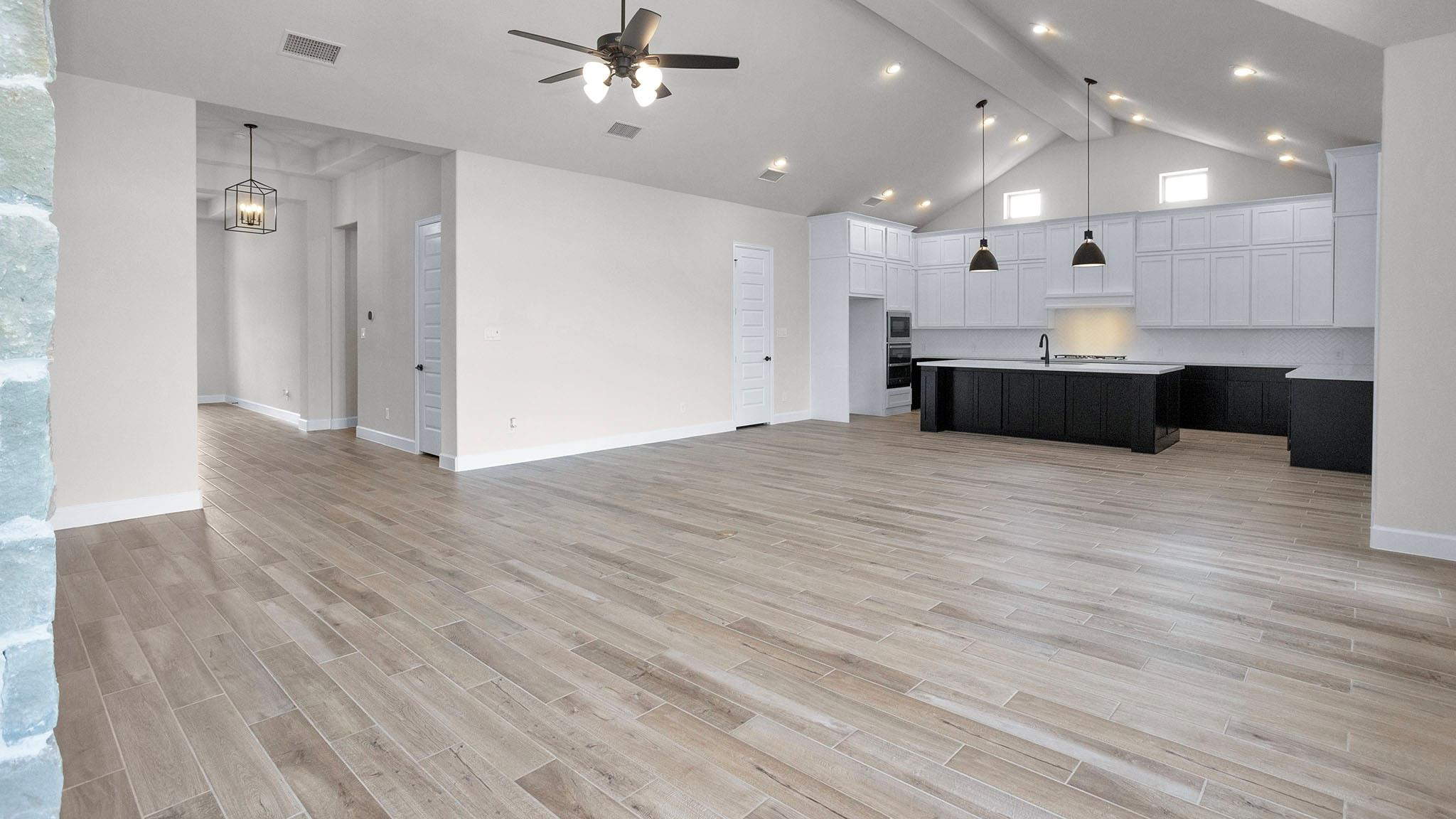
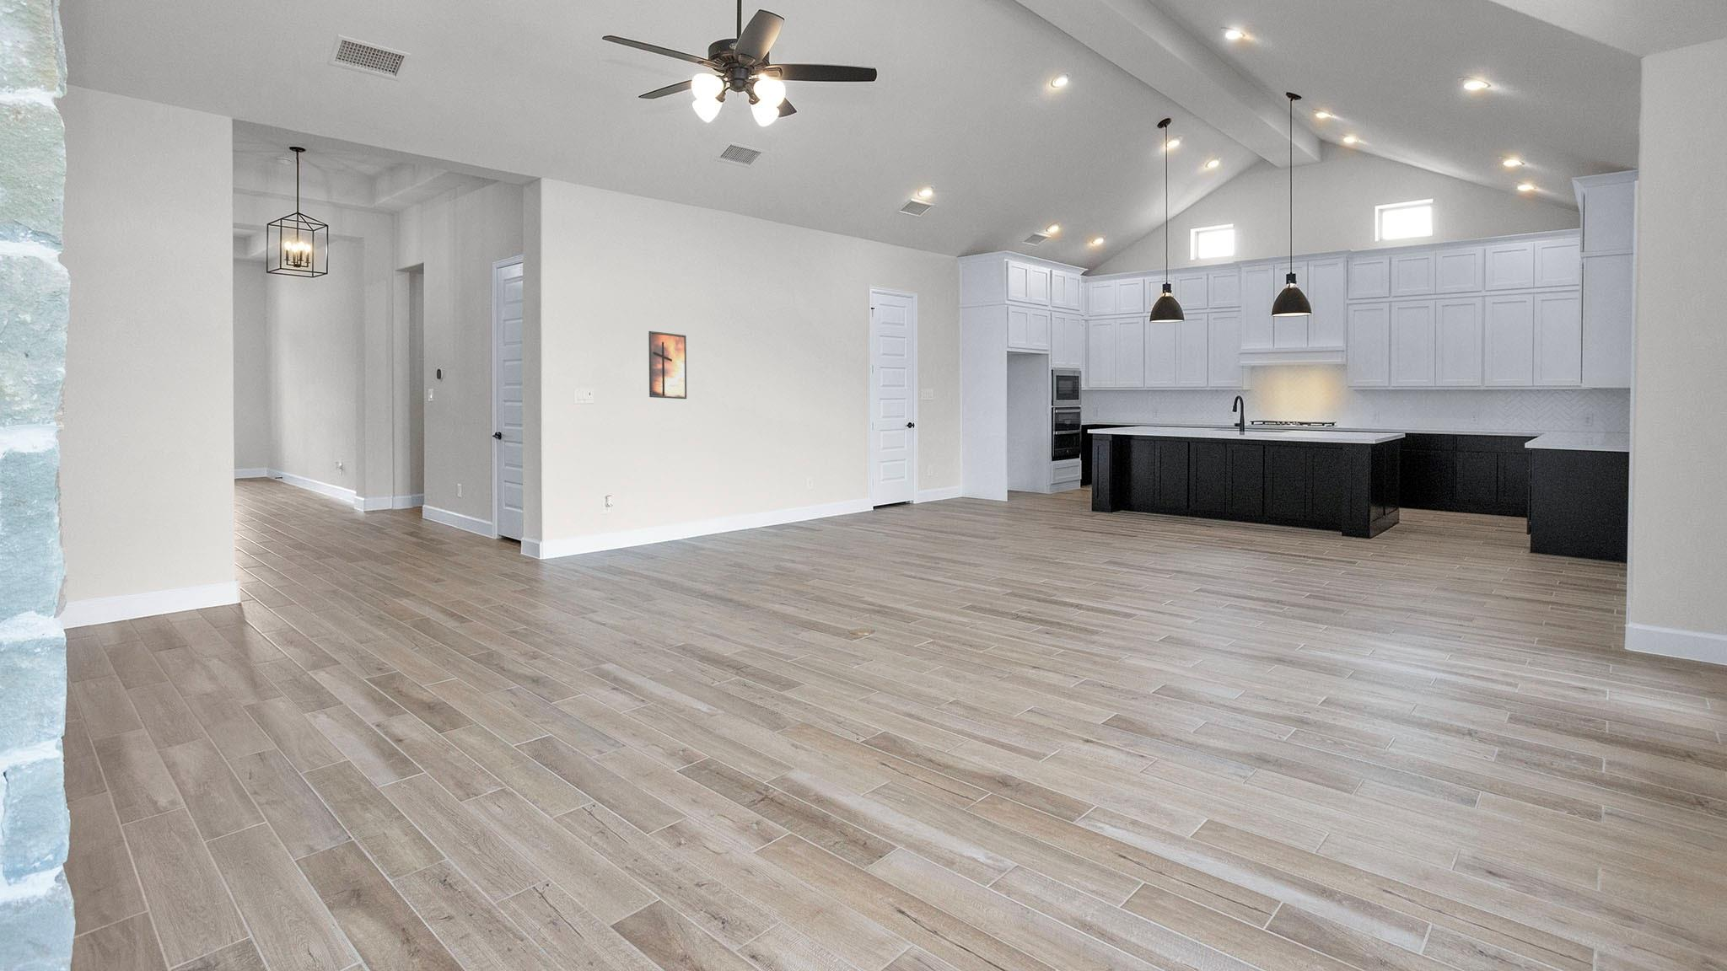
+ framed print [648,331,687,400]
